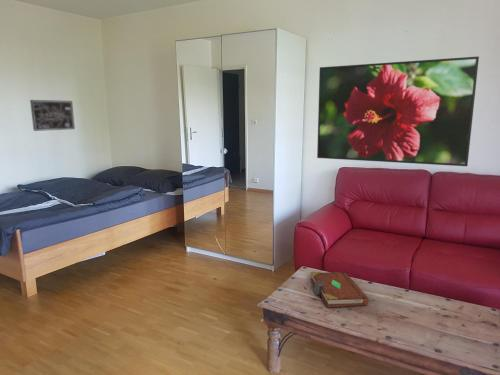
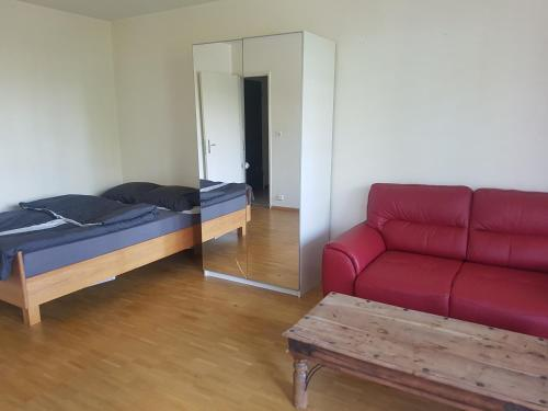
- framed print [316,55,480,167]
- wall art [29,99,76,132]
- book [310,271,370,308]
